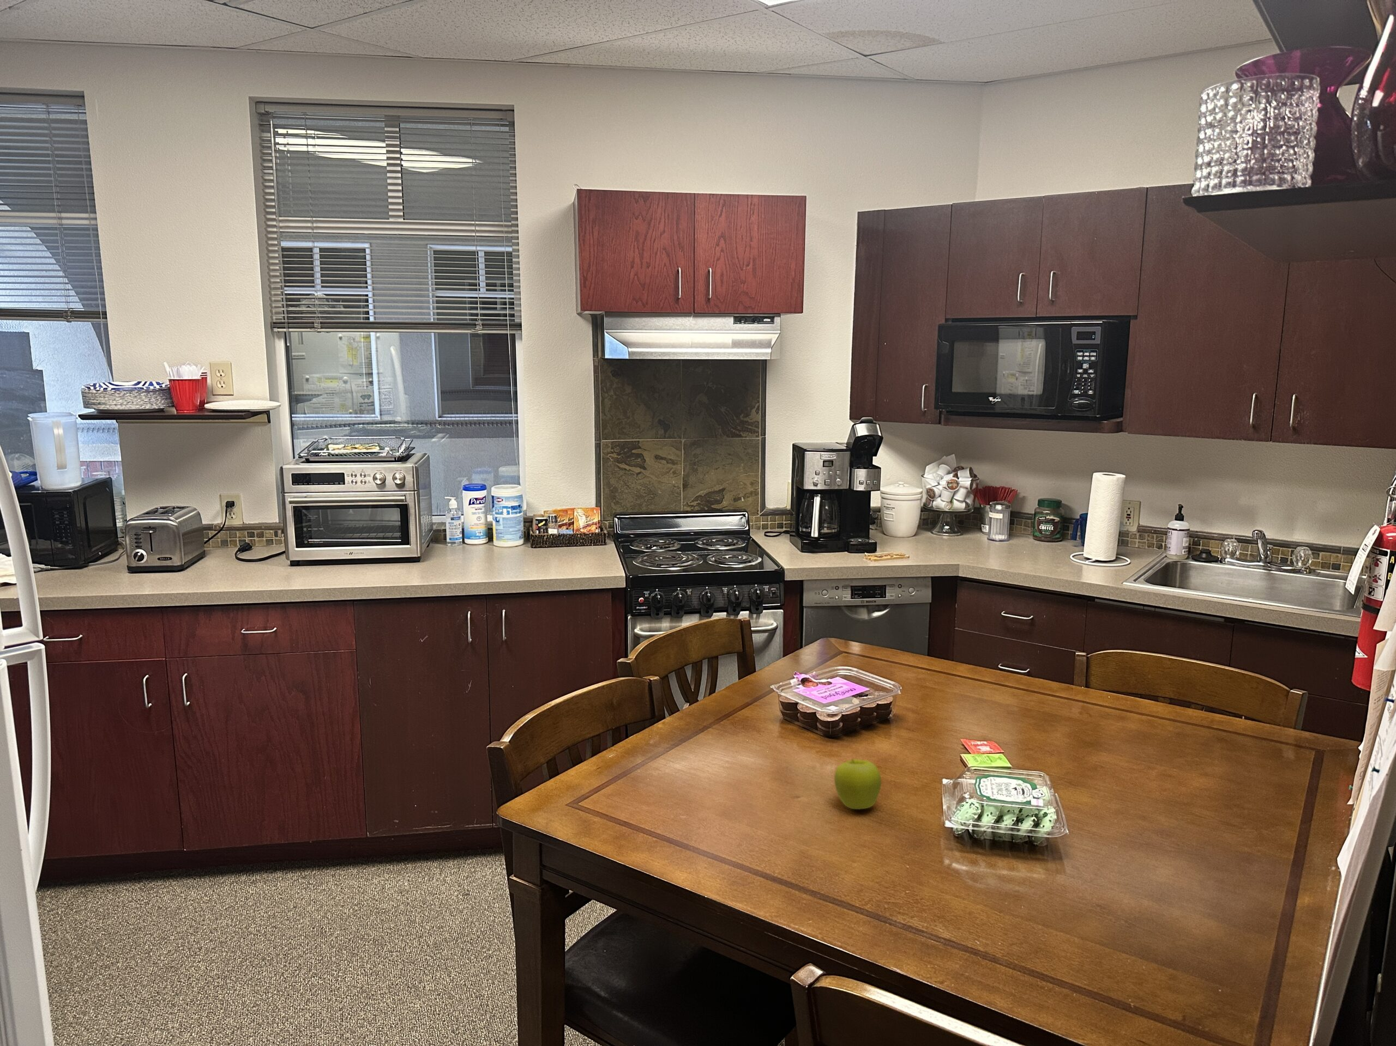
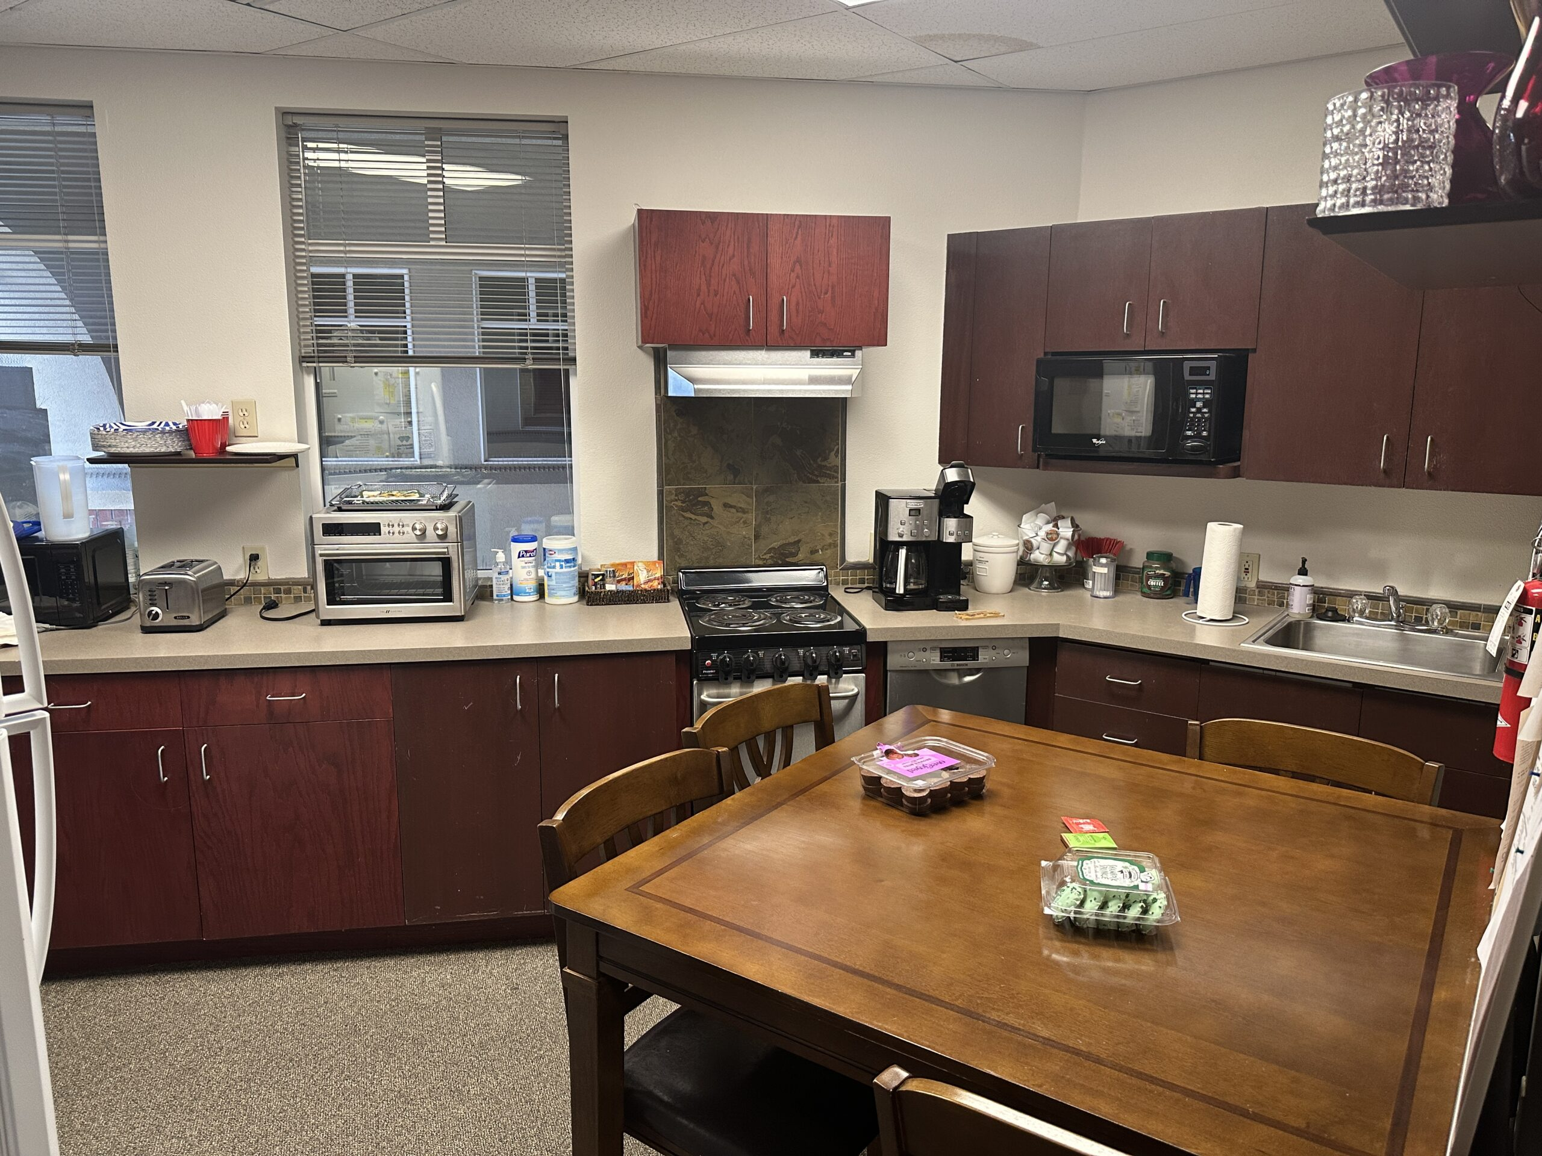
- fruit [834,758,882,810]
